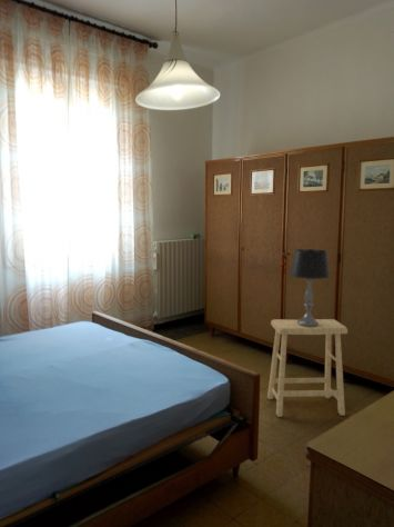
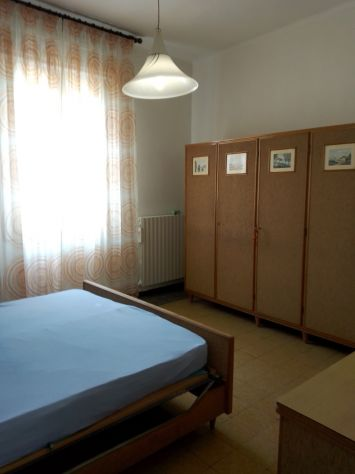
- stool [266,318,348,418]
- table lamp [290,248,331,327]
